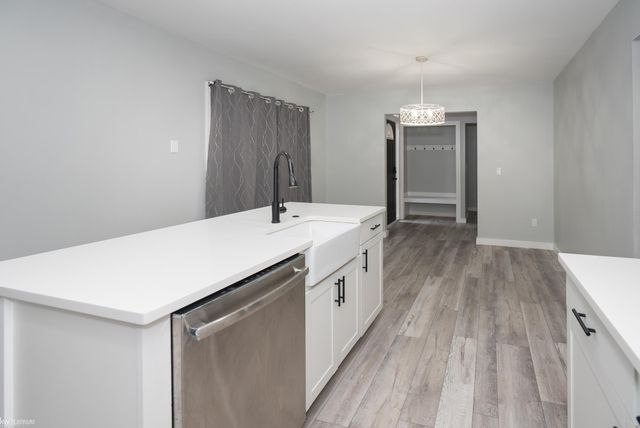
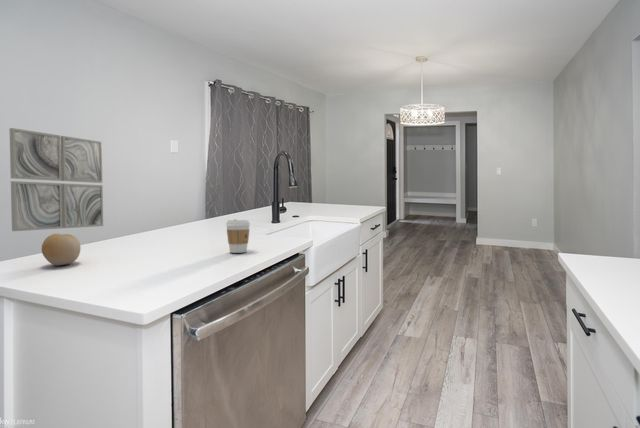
+ wall art [8,127,104,232]
+ coffee cup [225,218,251,254]
+ fruit [41,233,82,266]
